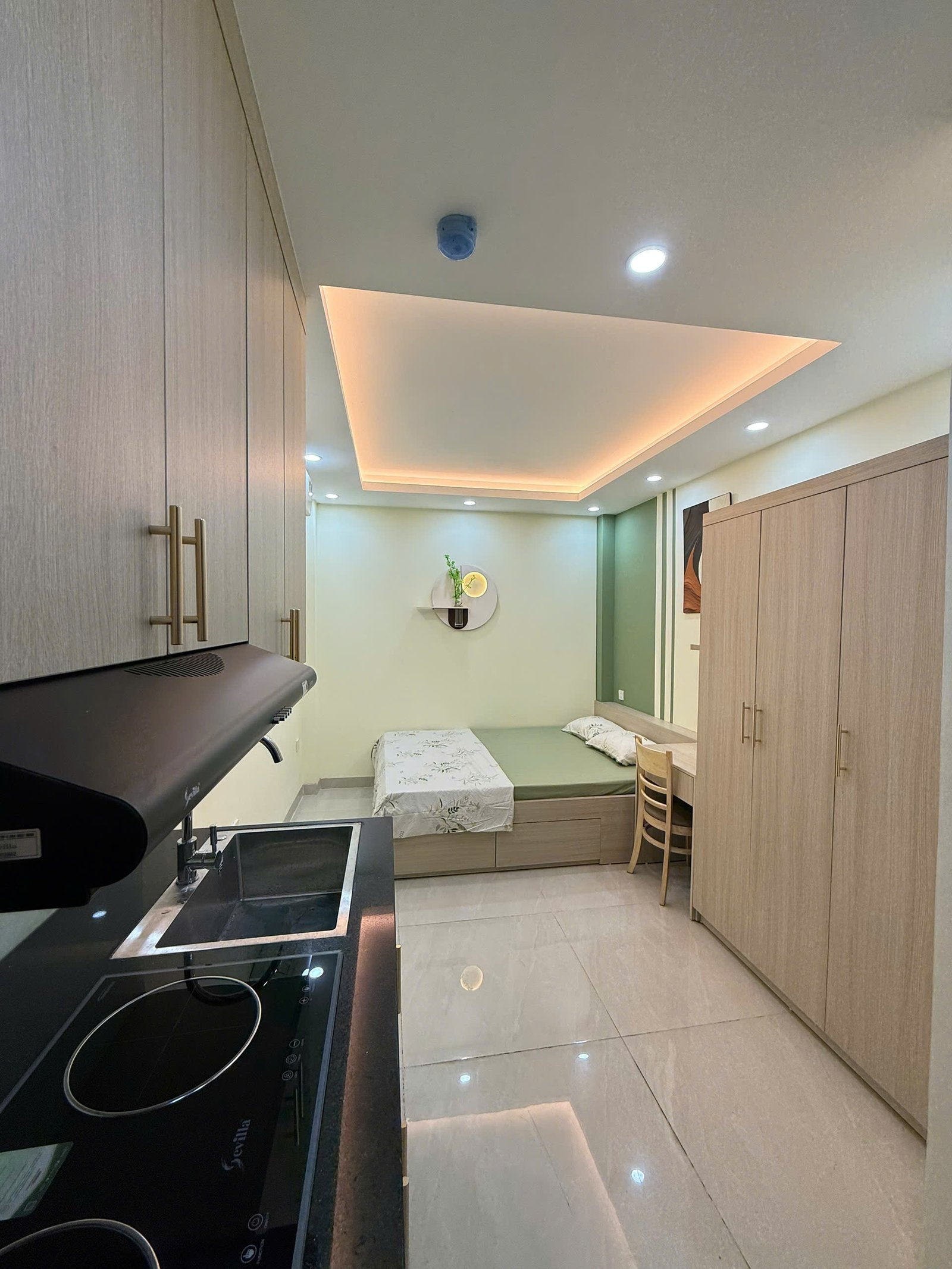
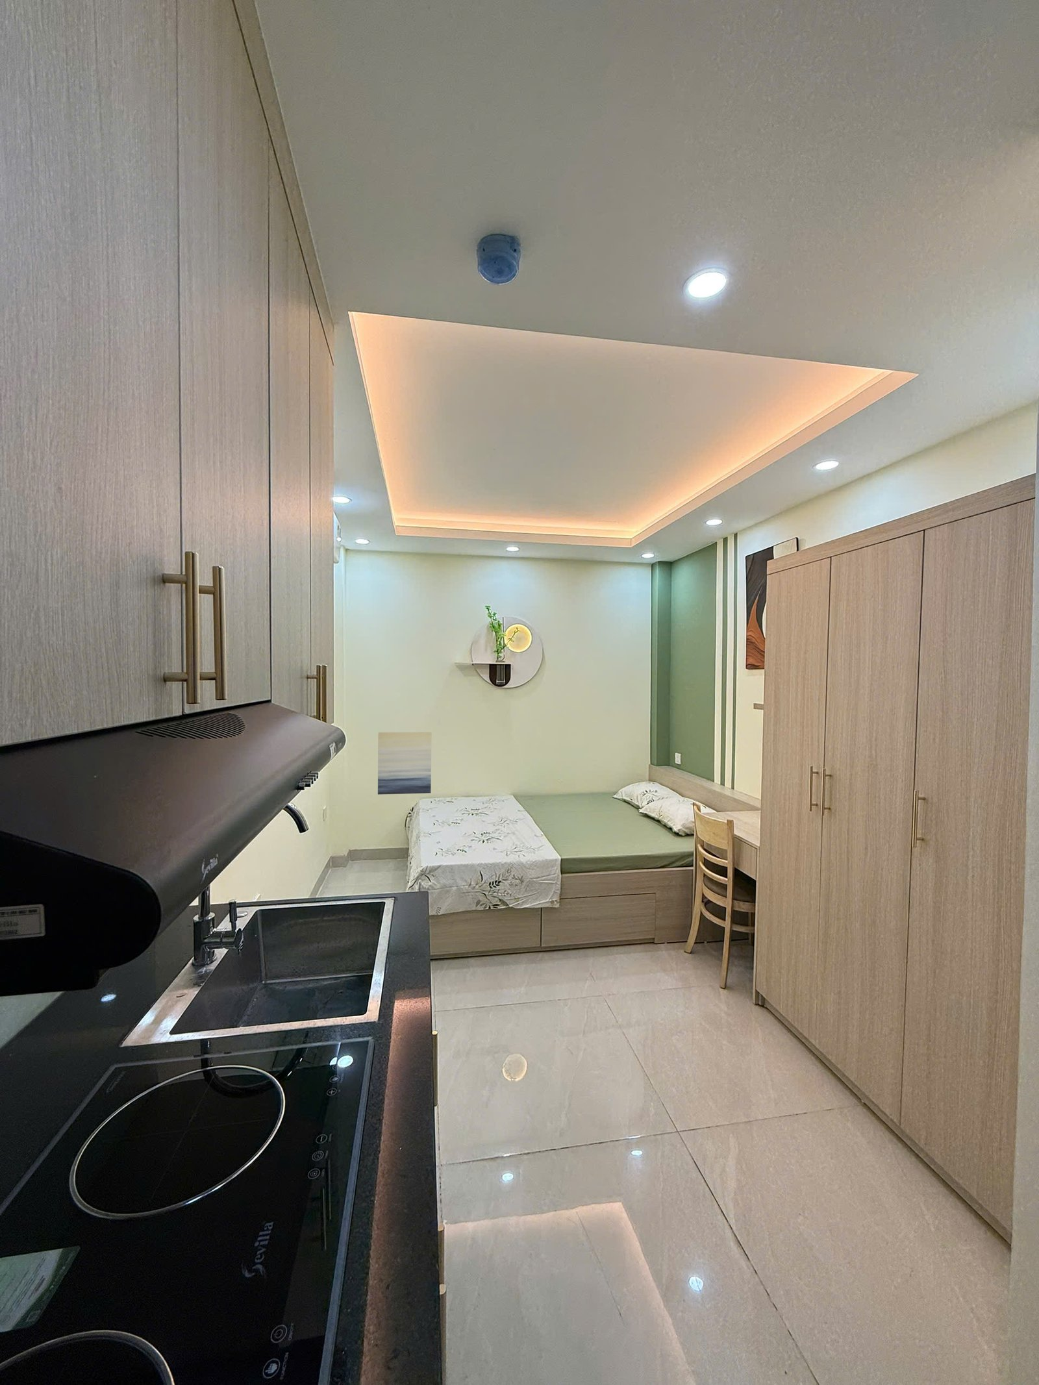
+ wall art [378,731,432,796]
